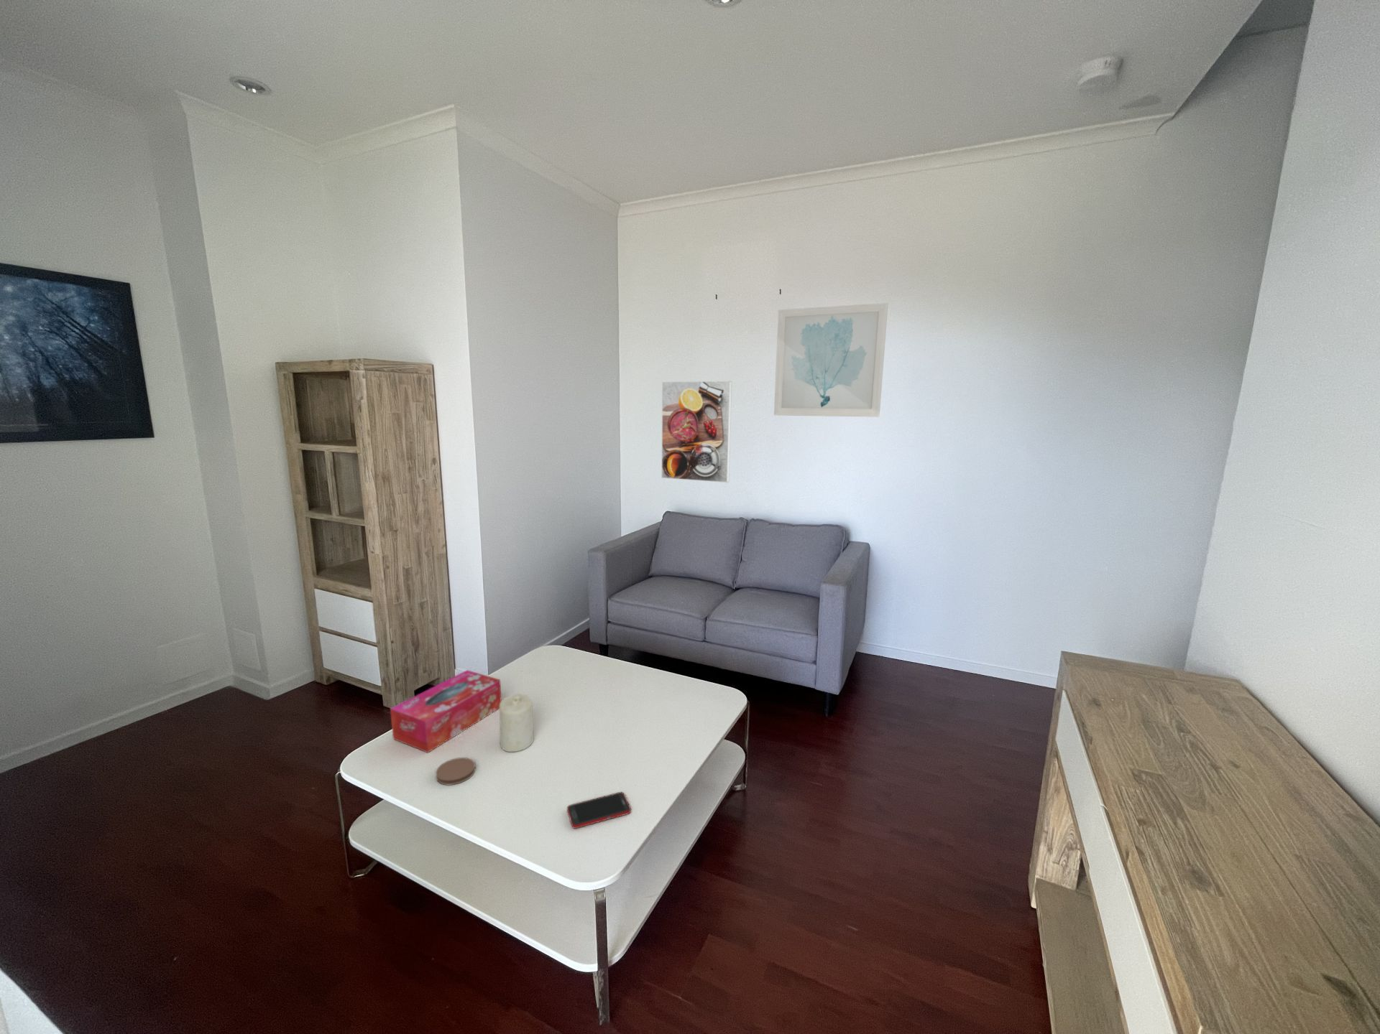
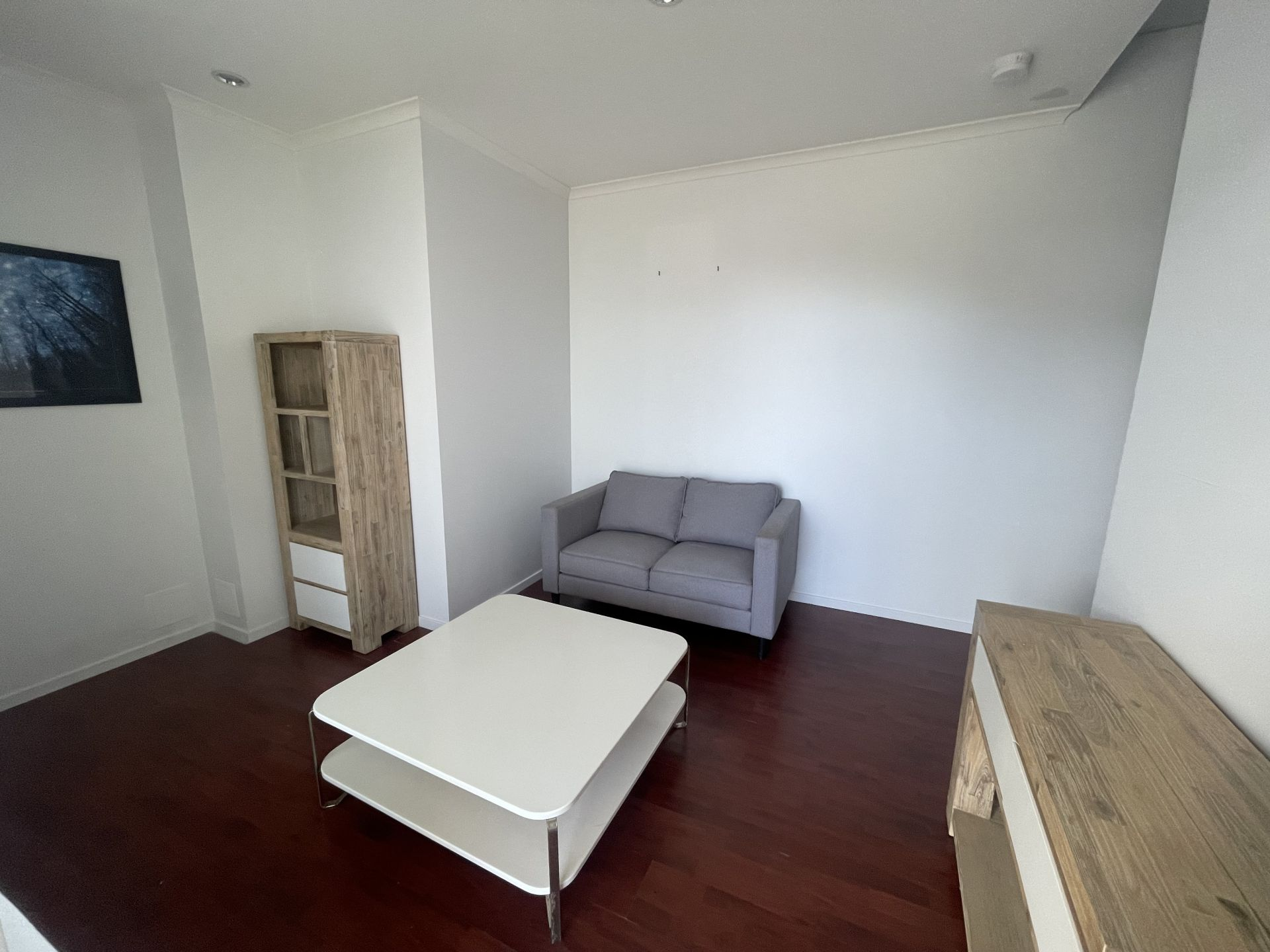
- cell phone [566,792,631,830]
- tissue box [390,669,502,754]
- wall art [774,302,889,418]
- coaster [435,757,476,785]
- candle [499,693,535,753]
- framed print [661,380,732,483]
